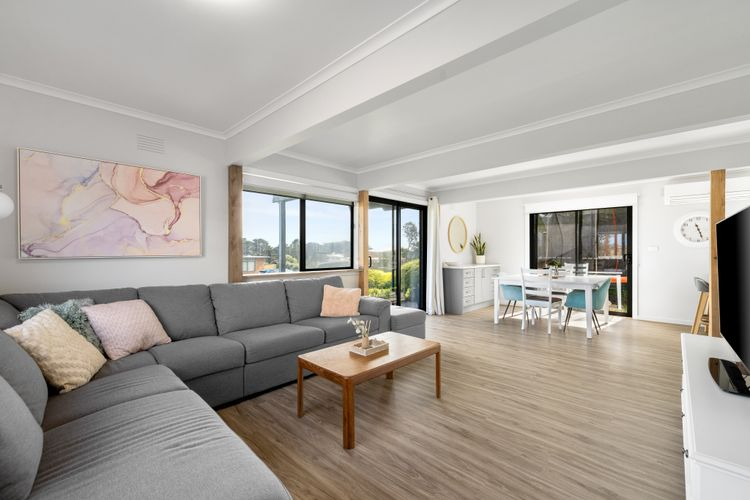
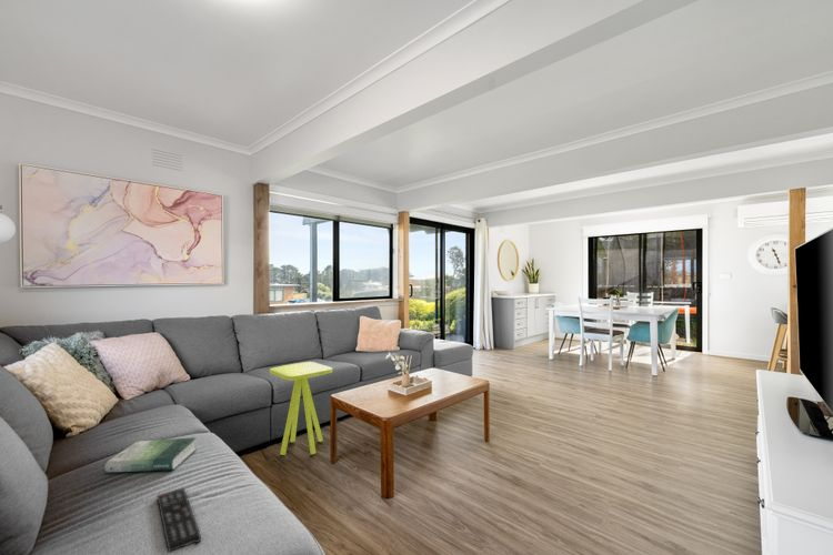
+ remote control [157,486,202,553]
+ book [103,436,198,473]
+ side table [269,361,333,456]
